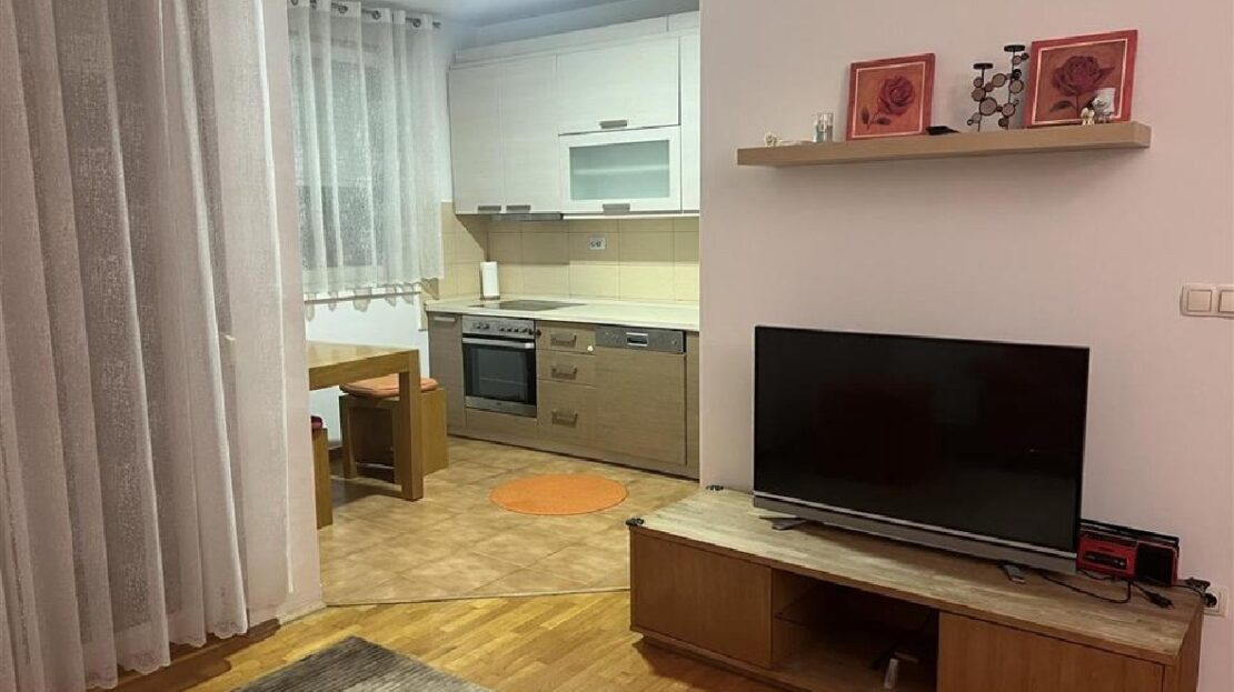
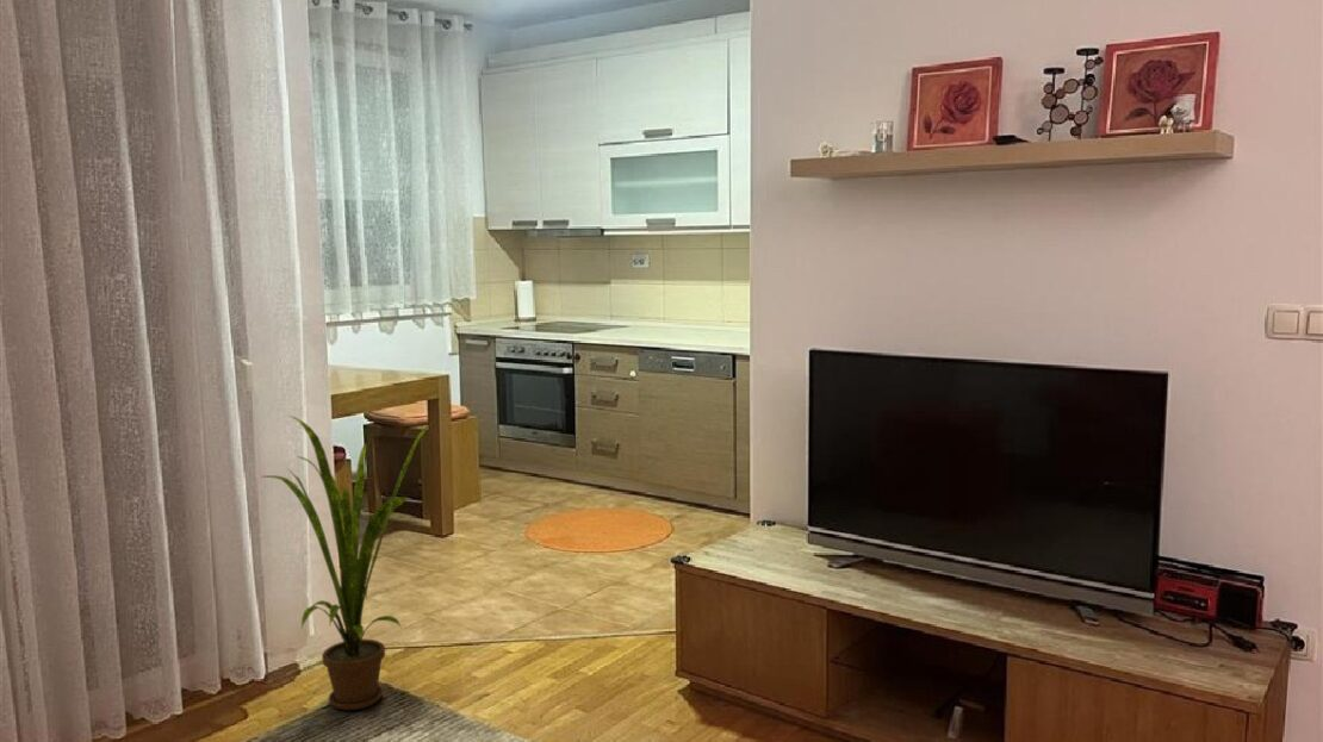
+ house plant [261,413,435,711]
